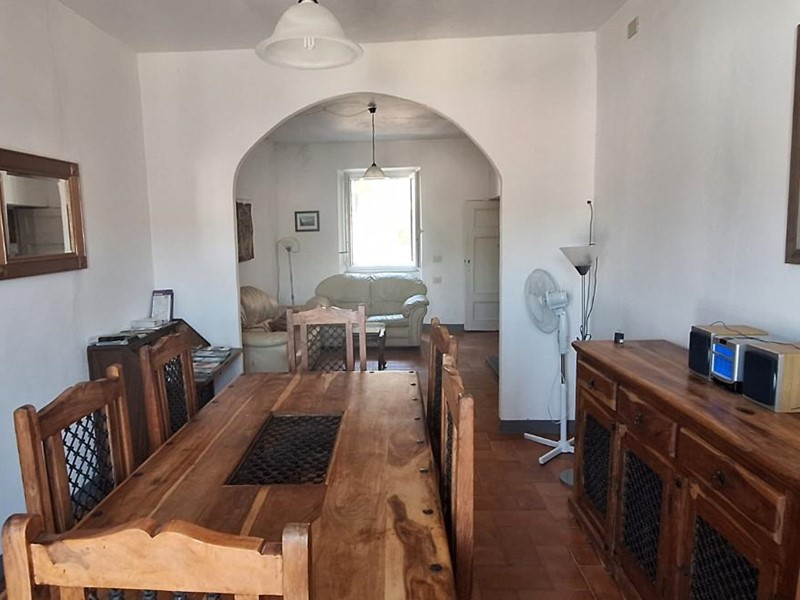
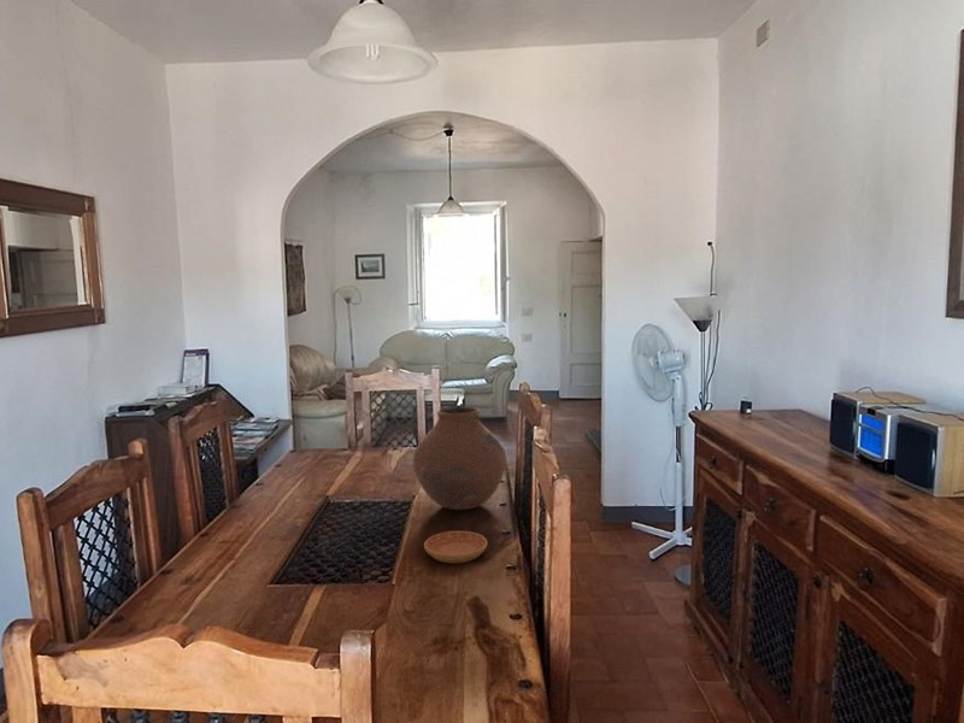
+ vase [412,406,507,511]
+ saucer [423,530,488,564]
